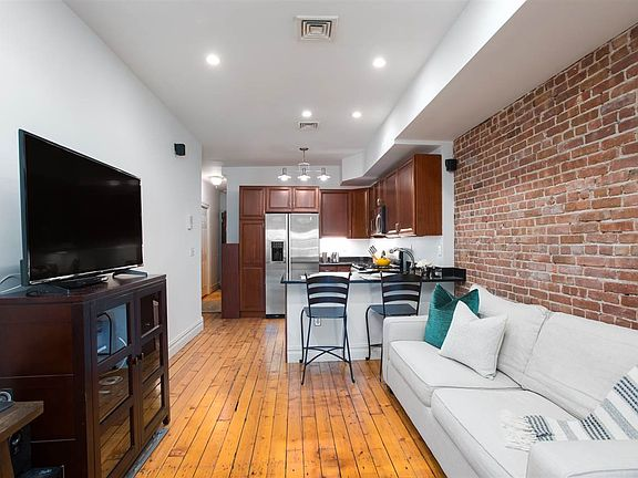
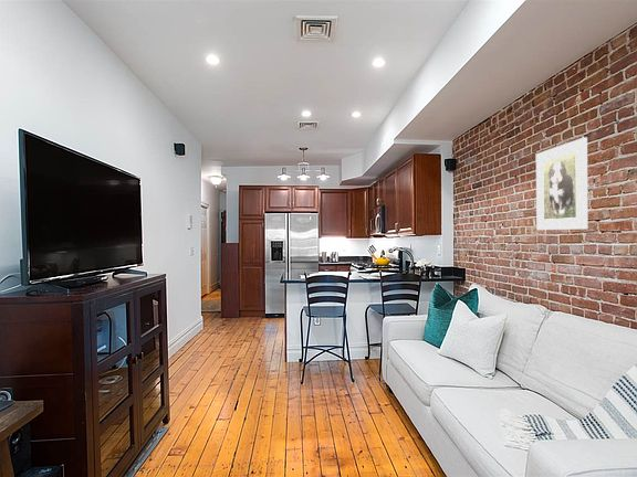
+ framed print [535,136,588,231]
